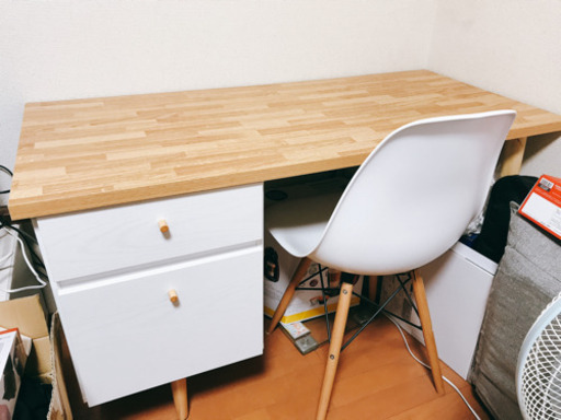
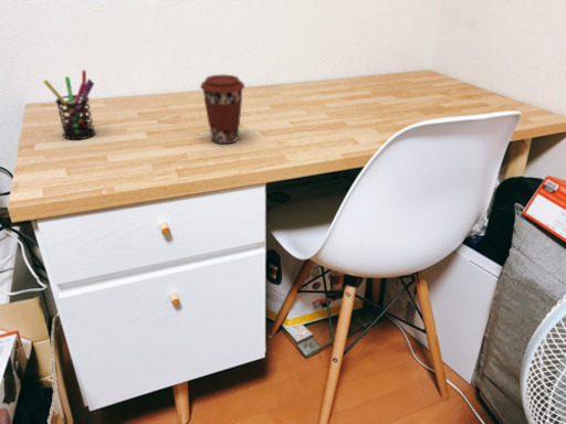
+ coffee cup [199,74,245,145]
+ pen holder [43,70,96,140]
